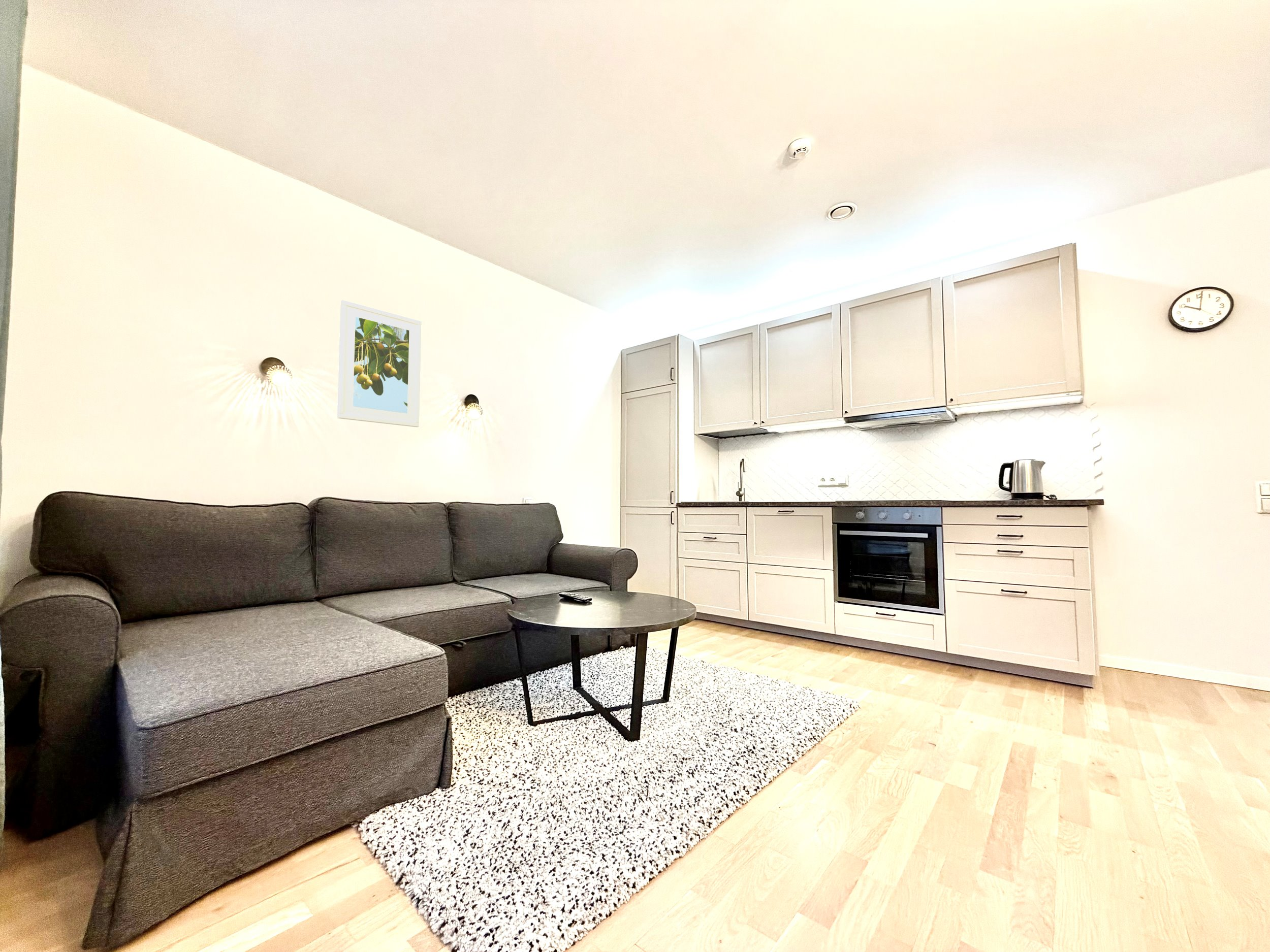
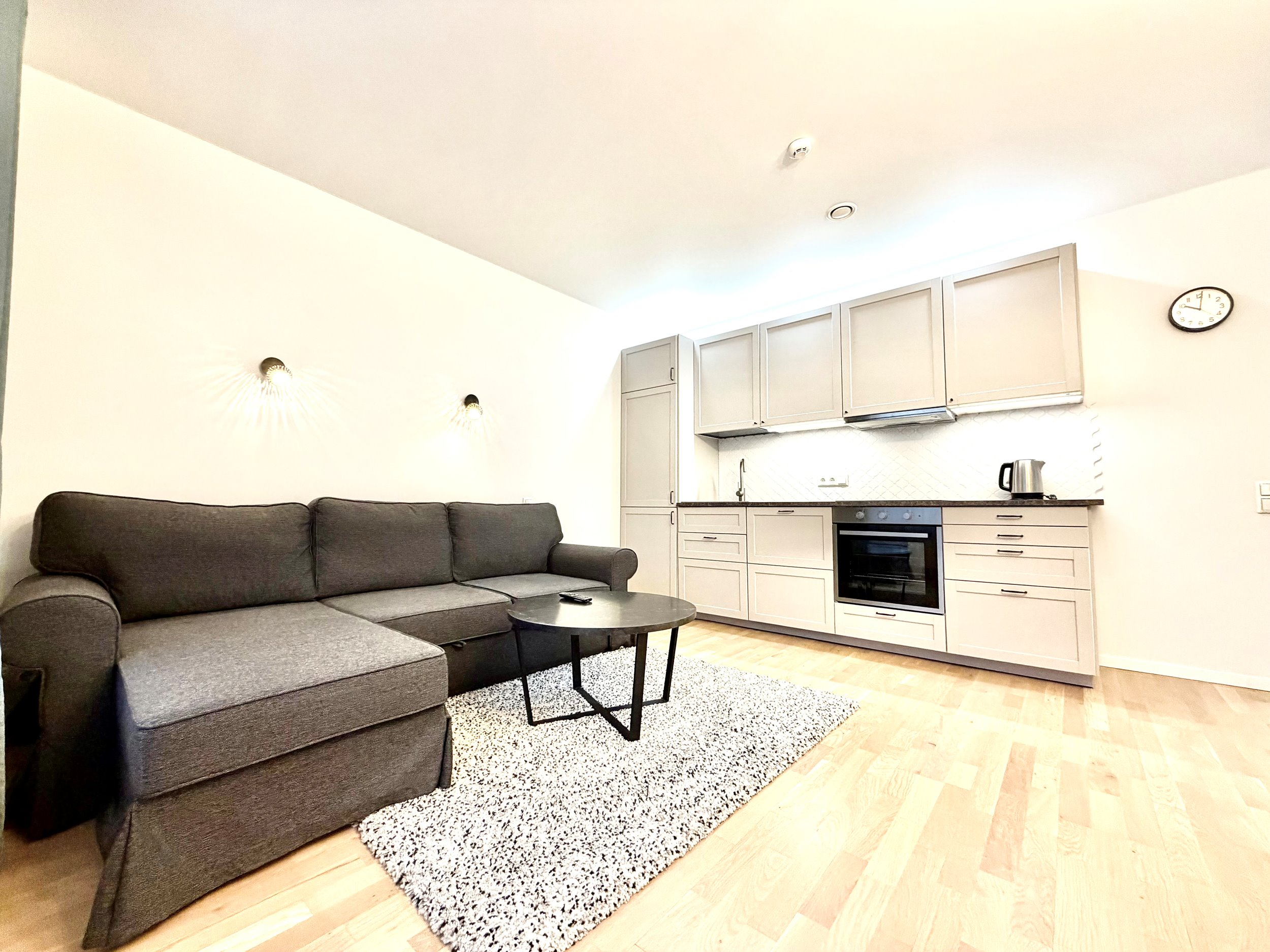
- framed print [337,300,422,428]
